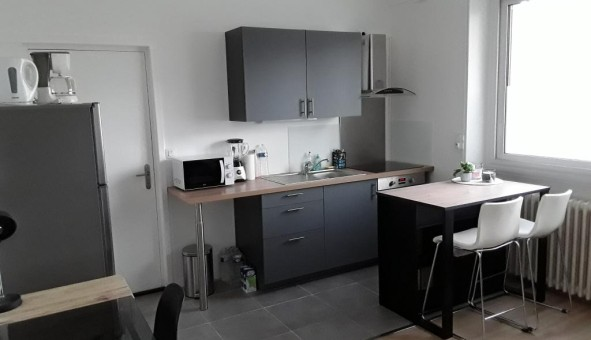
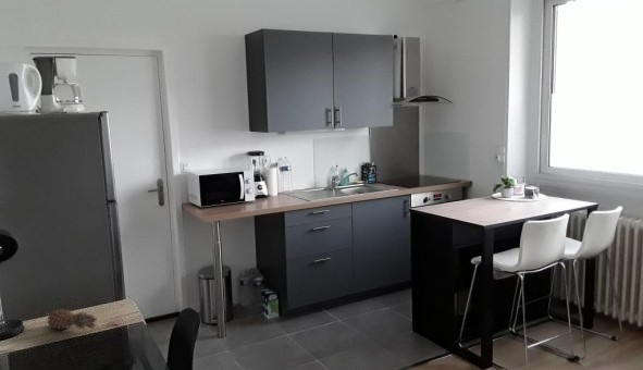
+ fruit [46,308,99,331]
